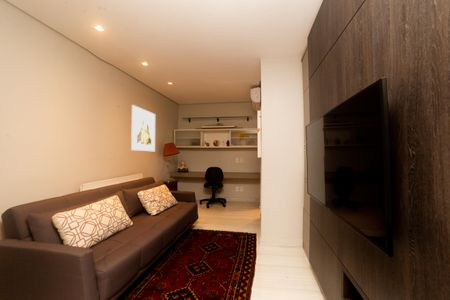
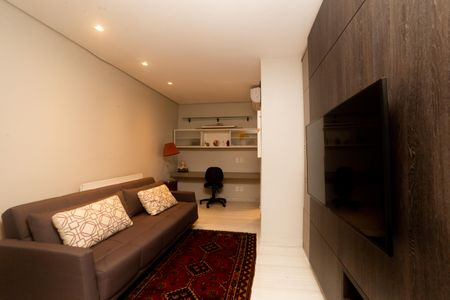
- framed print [130,104,156,152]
